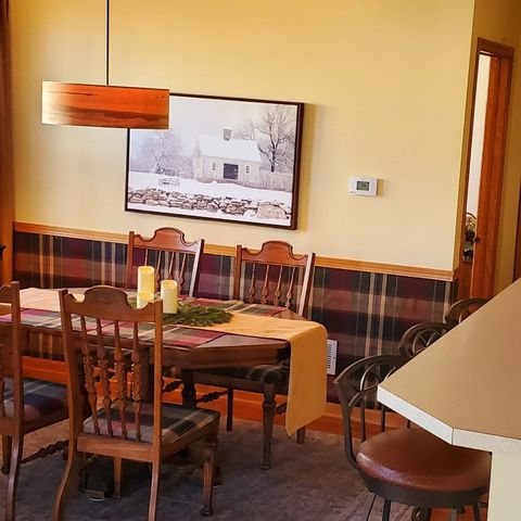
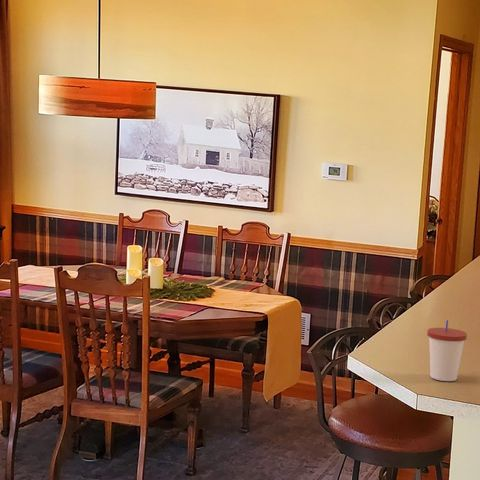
+ cup [426,319,468,382]
